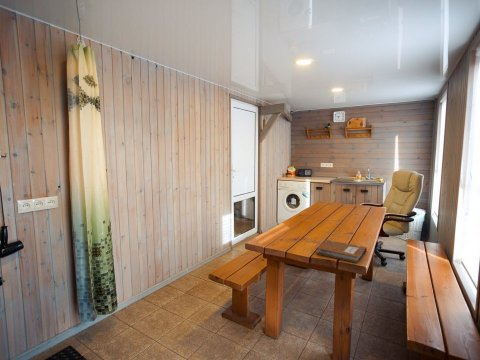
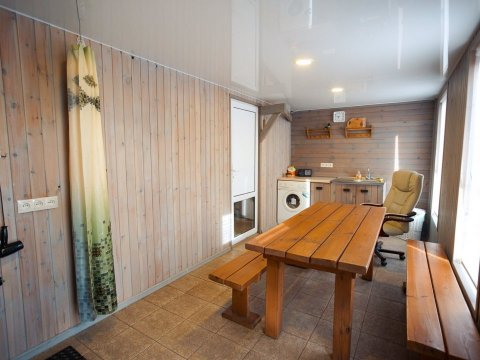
- notebook [315,239,369,264]
